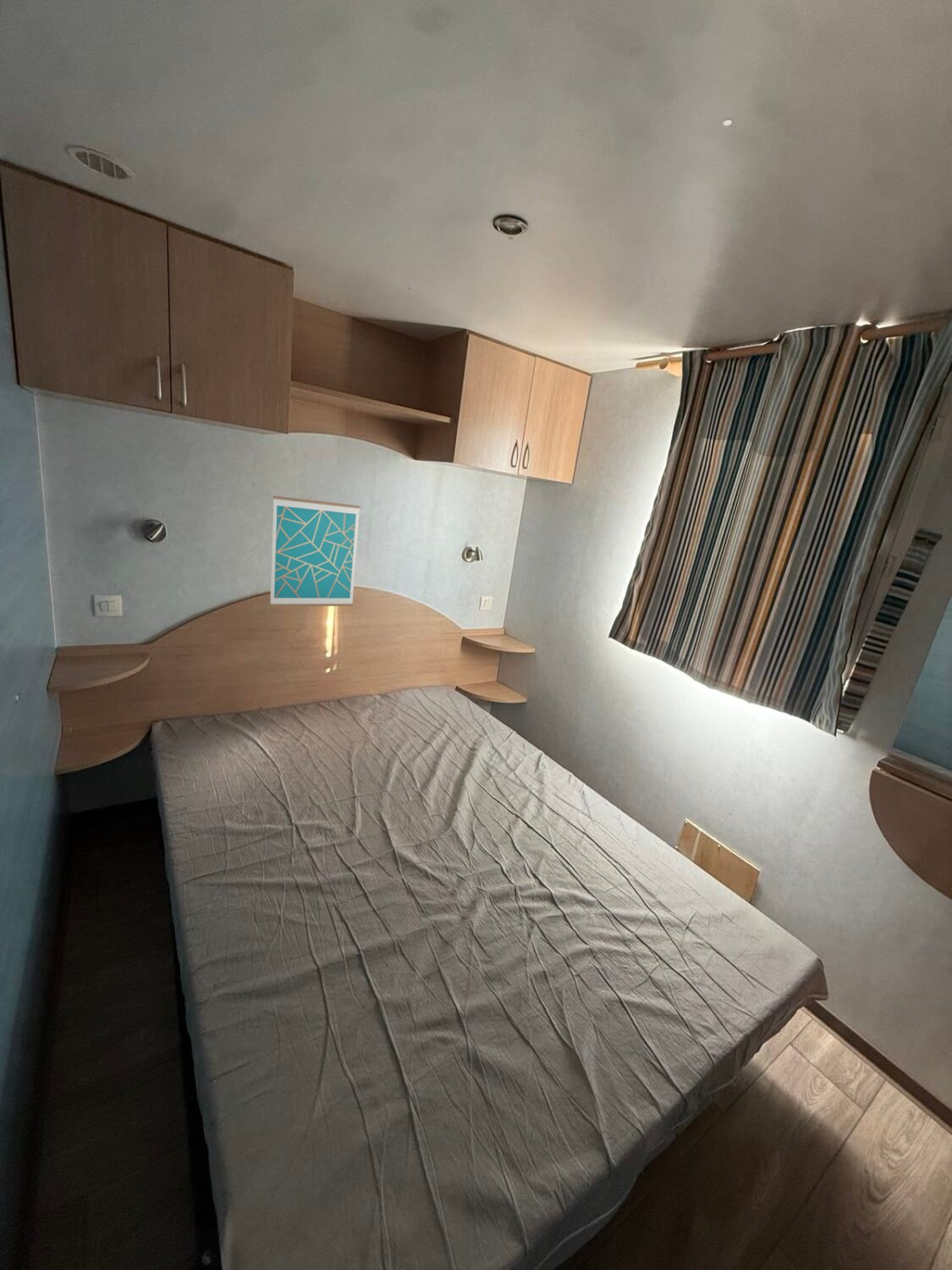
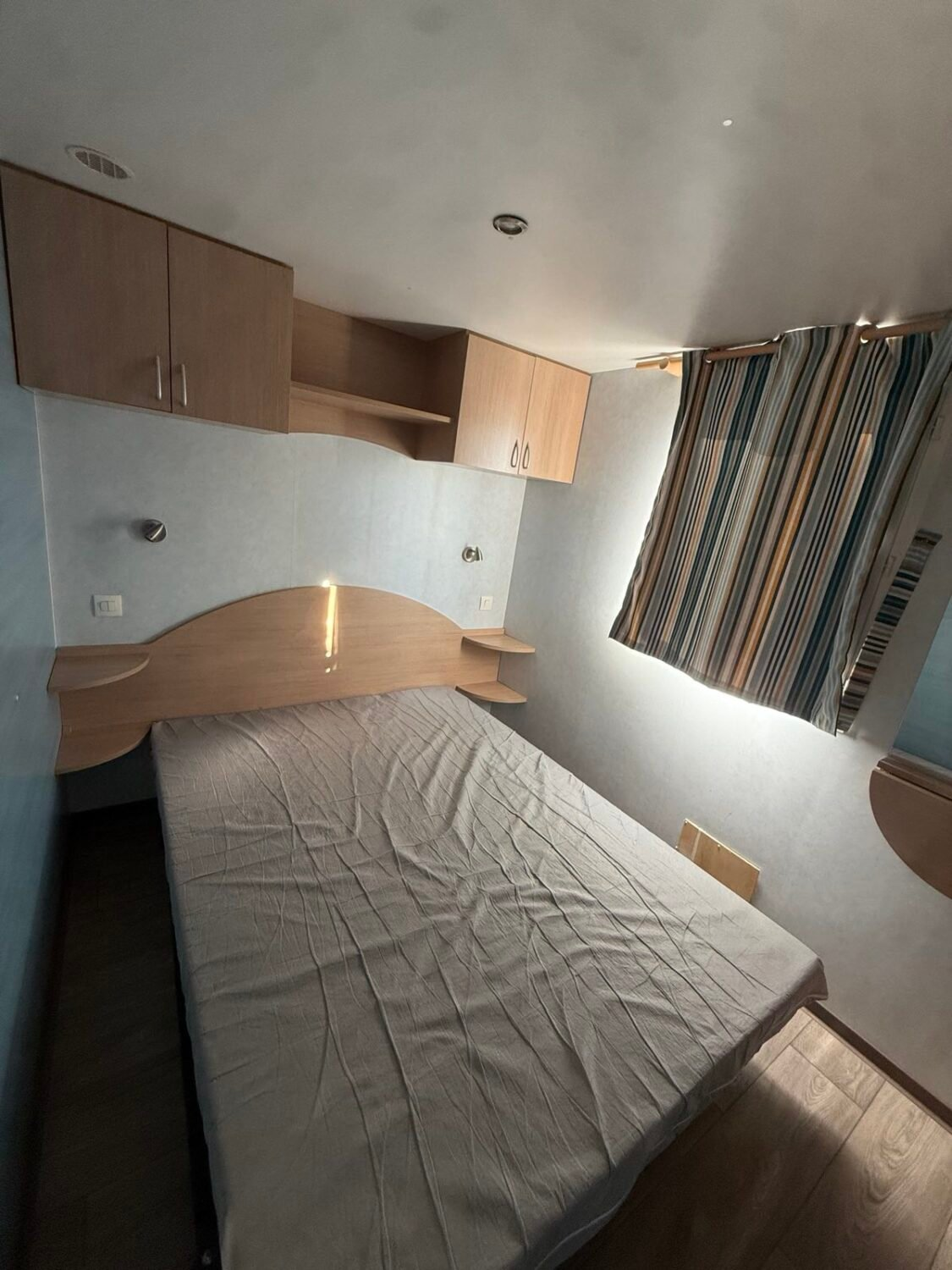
- wall art [269,495,361,607]
